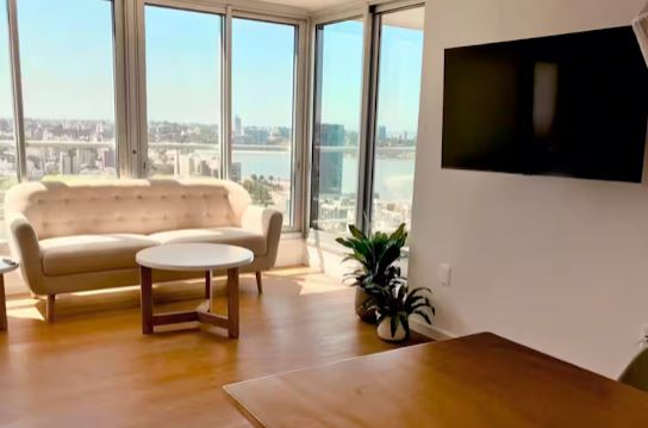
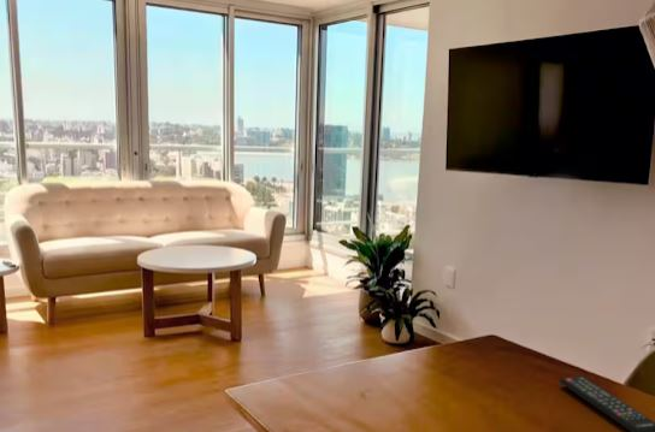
+ remote control [557,375,655,432]
